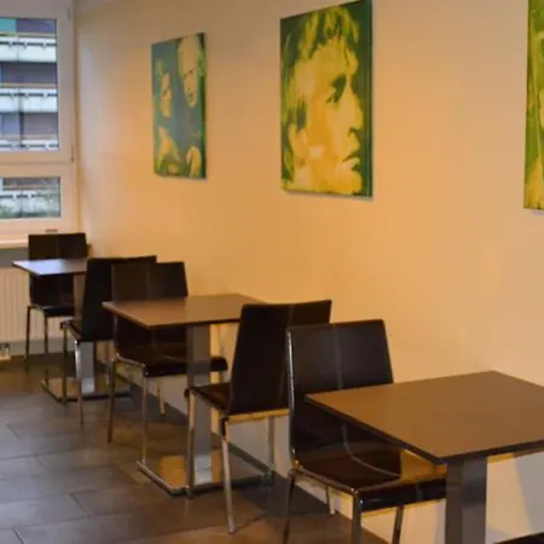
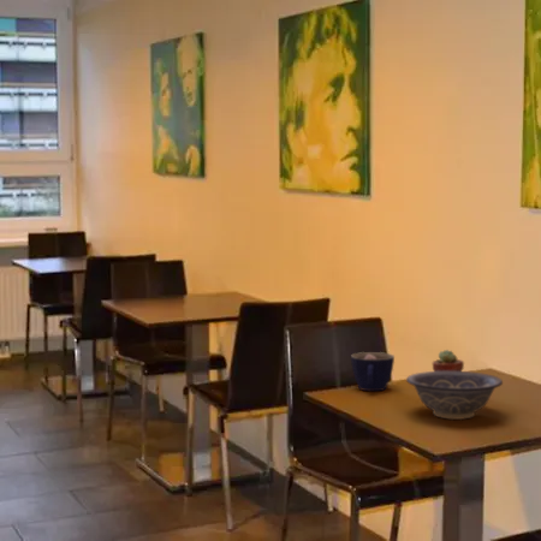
+ decorative bowl [405,370,504,421]
+ cup [350,351,396,392]
+ potted succulent [432,349,465,371]
